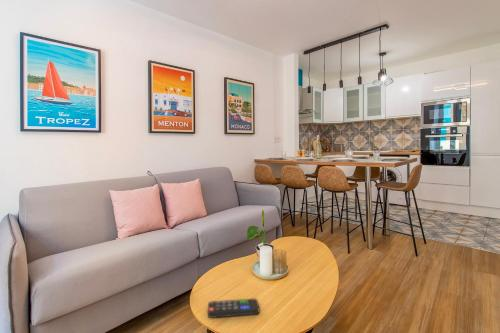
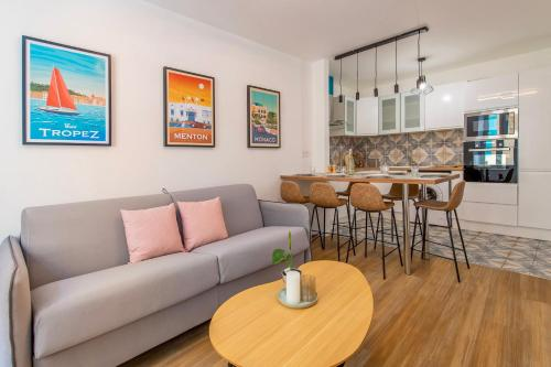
- remote control [207,298,260,319]
